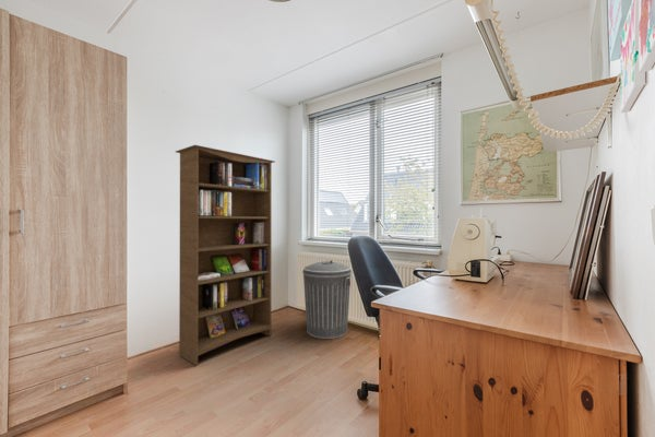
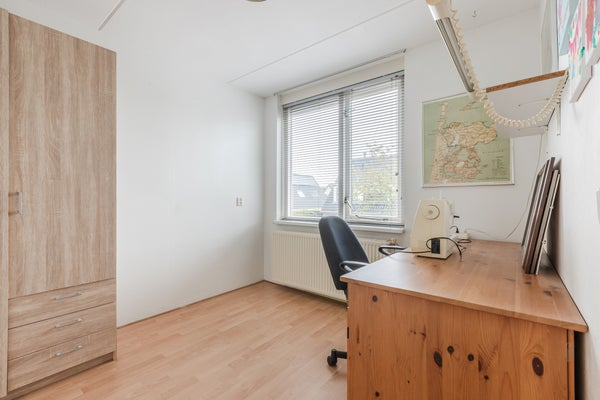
- bookcase [175,144,276,366]
- trash can [301,259,353,340]
